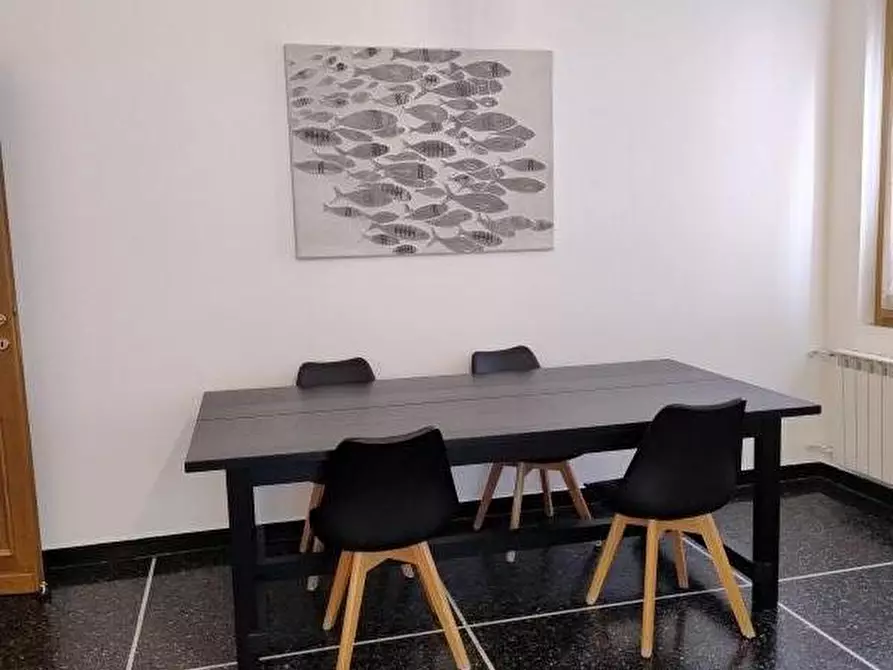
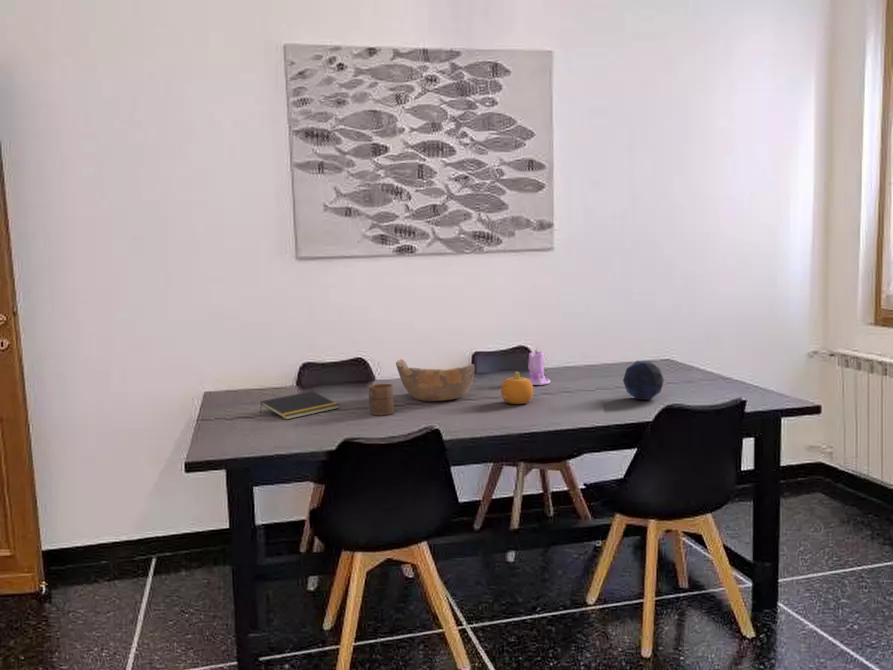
+ decorative orb [622,360,665,401]
+ notepad [259,390,340,421]
+ cup [368,383,395,416]
+ bowl [395,358,476,402]
+ candle [527,348,551,386]
+ fruit [500,371,535,405]
